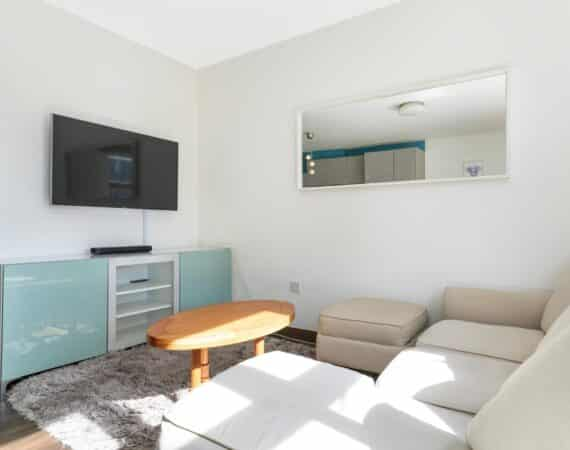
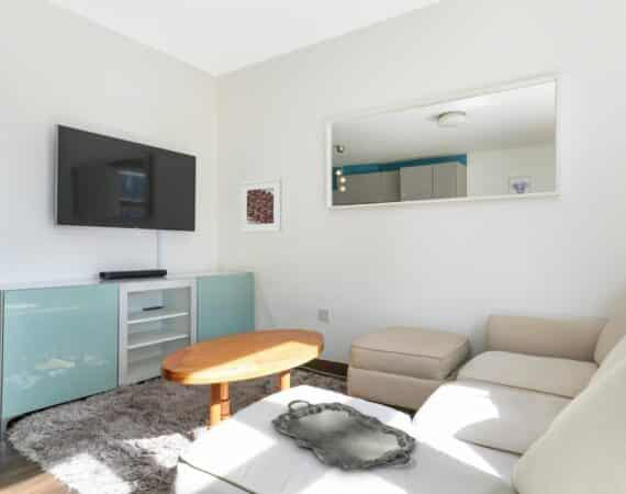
+ serving tray [270,398,417,472]
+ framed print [239,177,282,234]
